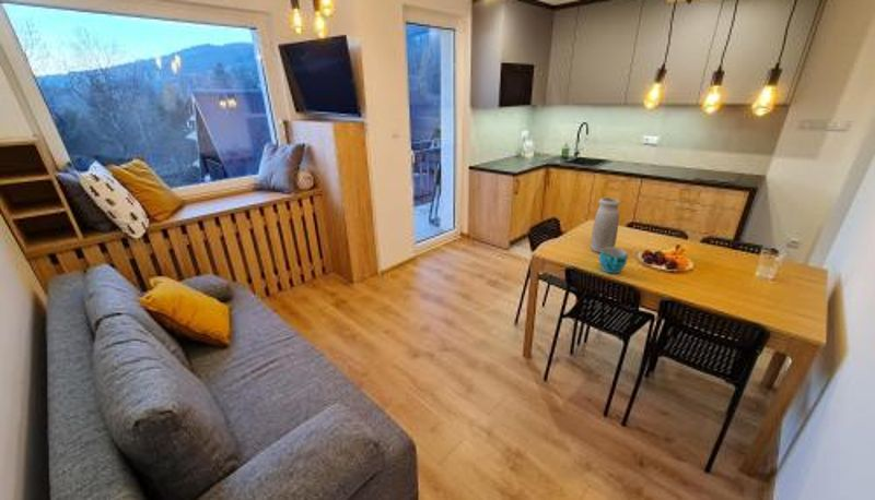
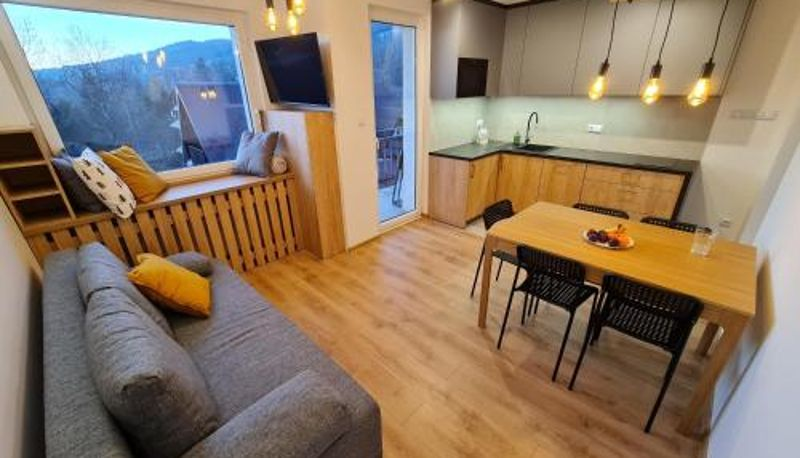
- cup [598,247,629,274]
- vase [591,197,621,253]
